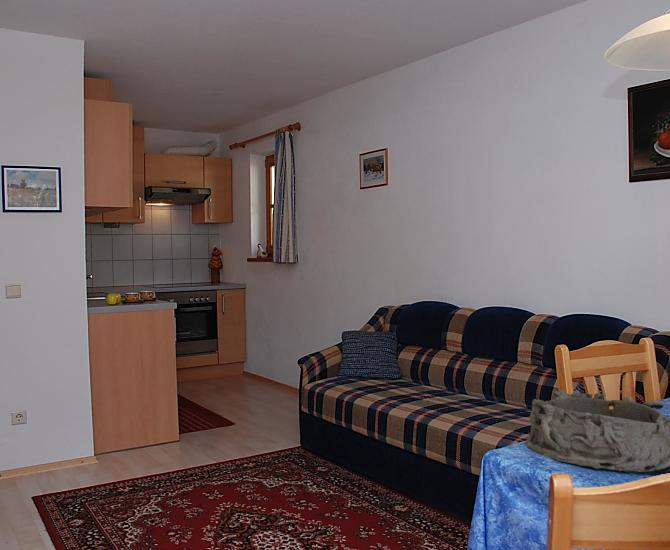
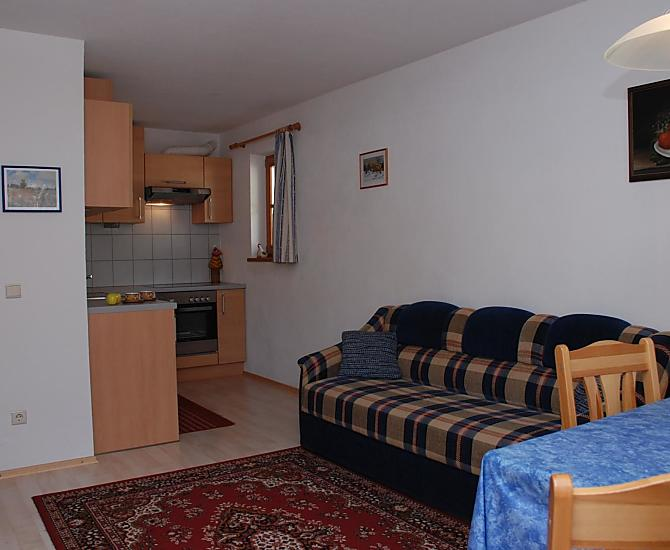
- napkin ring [524,389,670,473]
